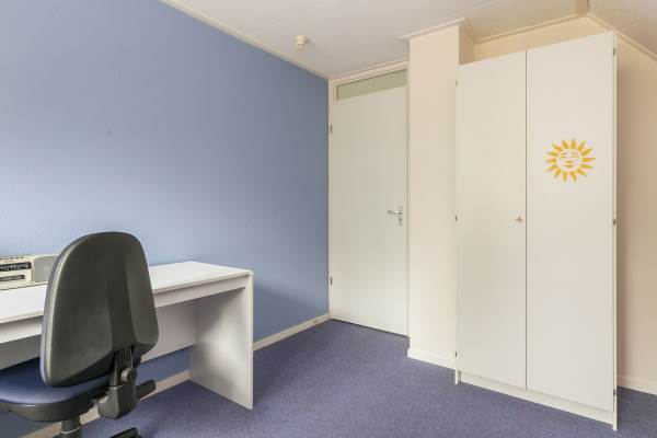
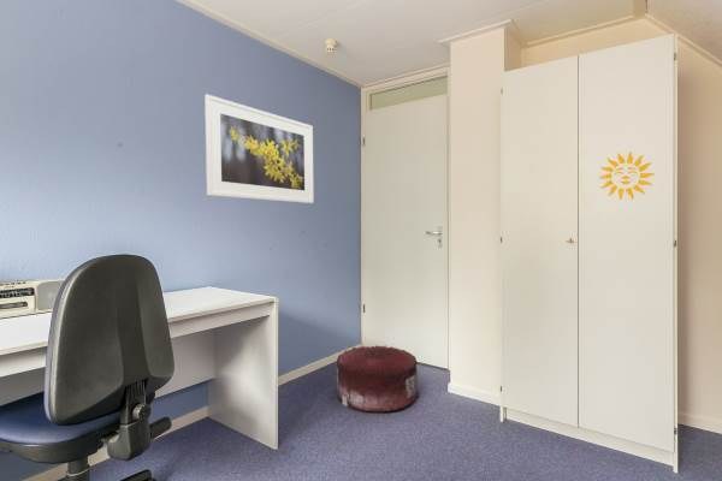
+ pouf [336,345,421,414]
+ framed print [203,94,315,204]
